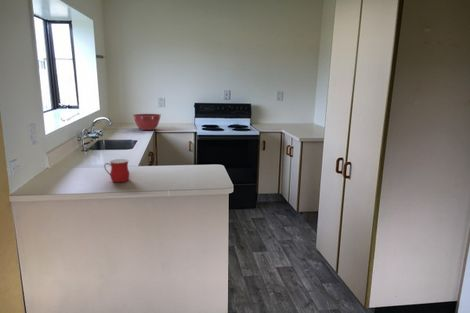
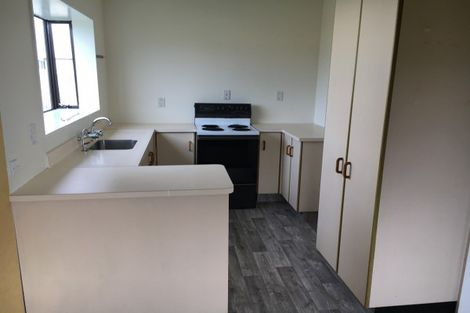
- mug [103,158,130,183]
- mixing bowl [132,113,162,131]
